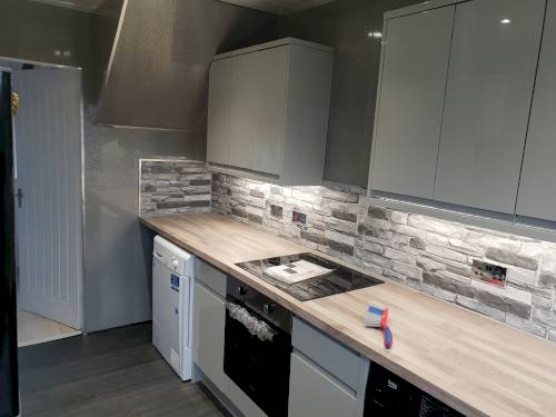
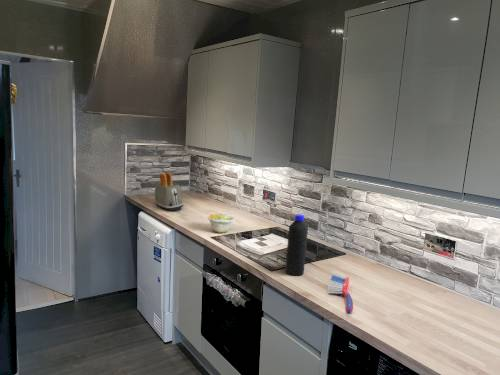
+ toaster [154,171,184,212]
+ bottle [284,213,309,276]
+ bowl [207,213,236,234]
